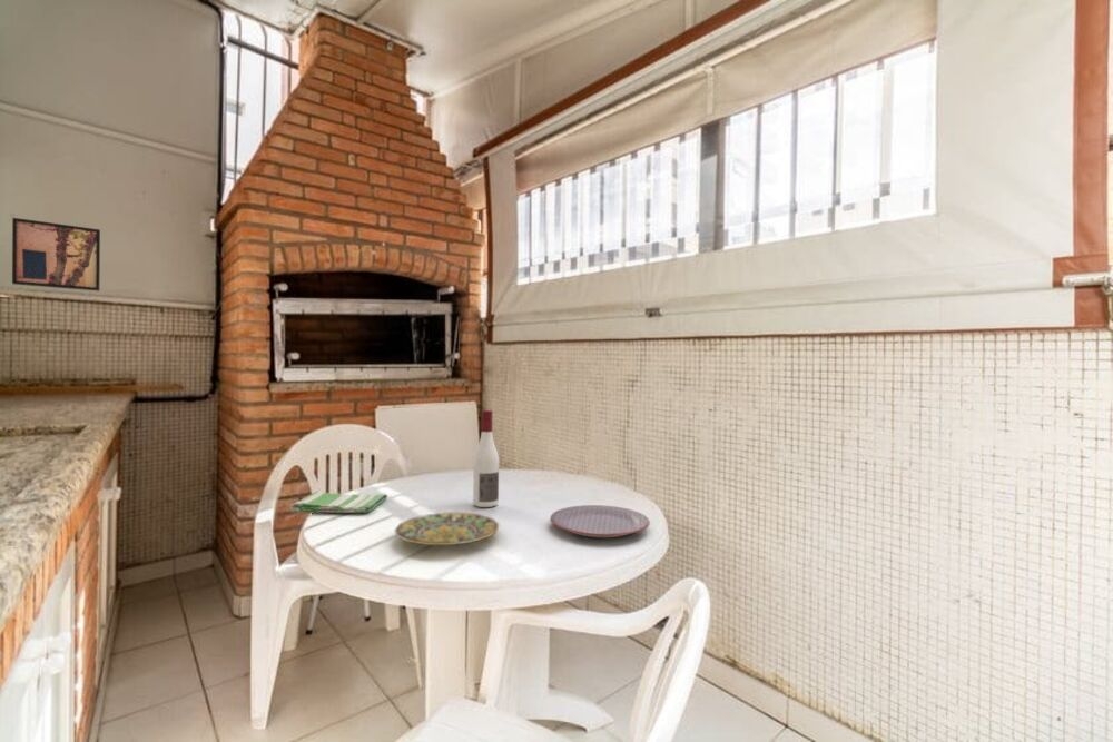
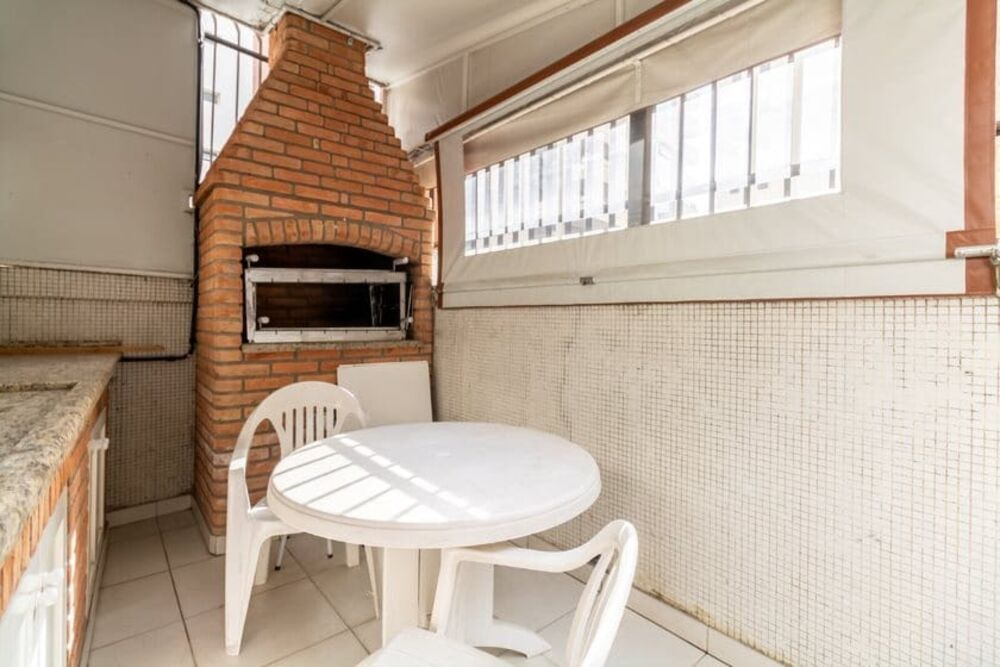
- dish towel [290,491,388,514]
- plate [394,512,500,546]
- plate [549,504,651,538]
- wall art [11,217,101,293]
- alcohol [472,409,500,508]
